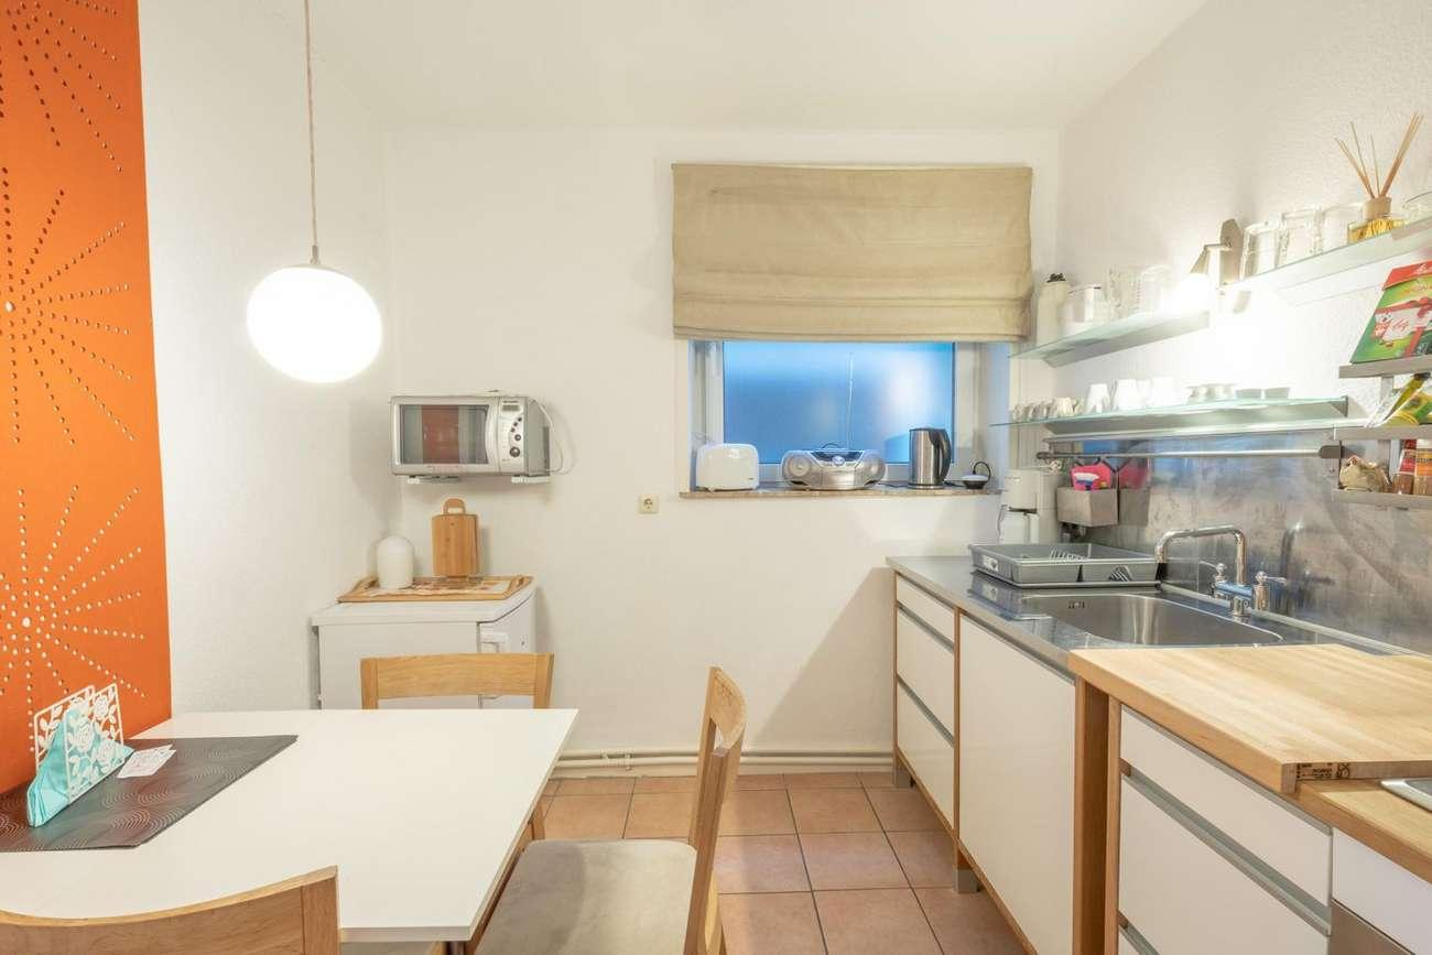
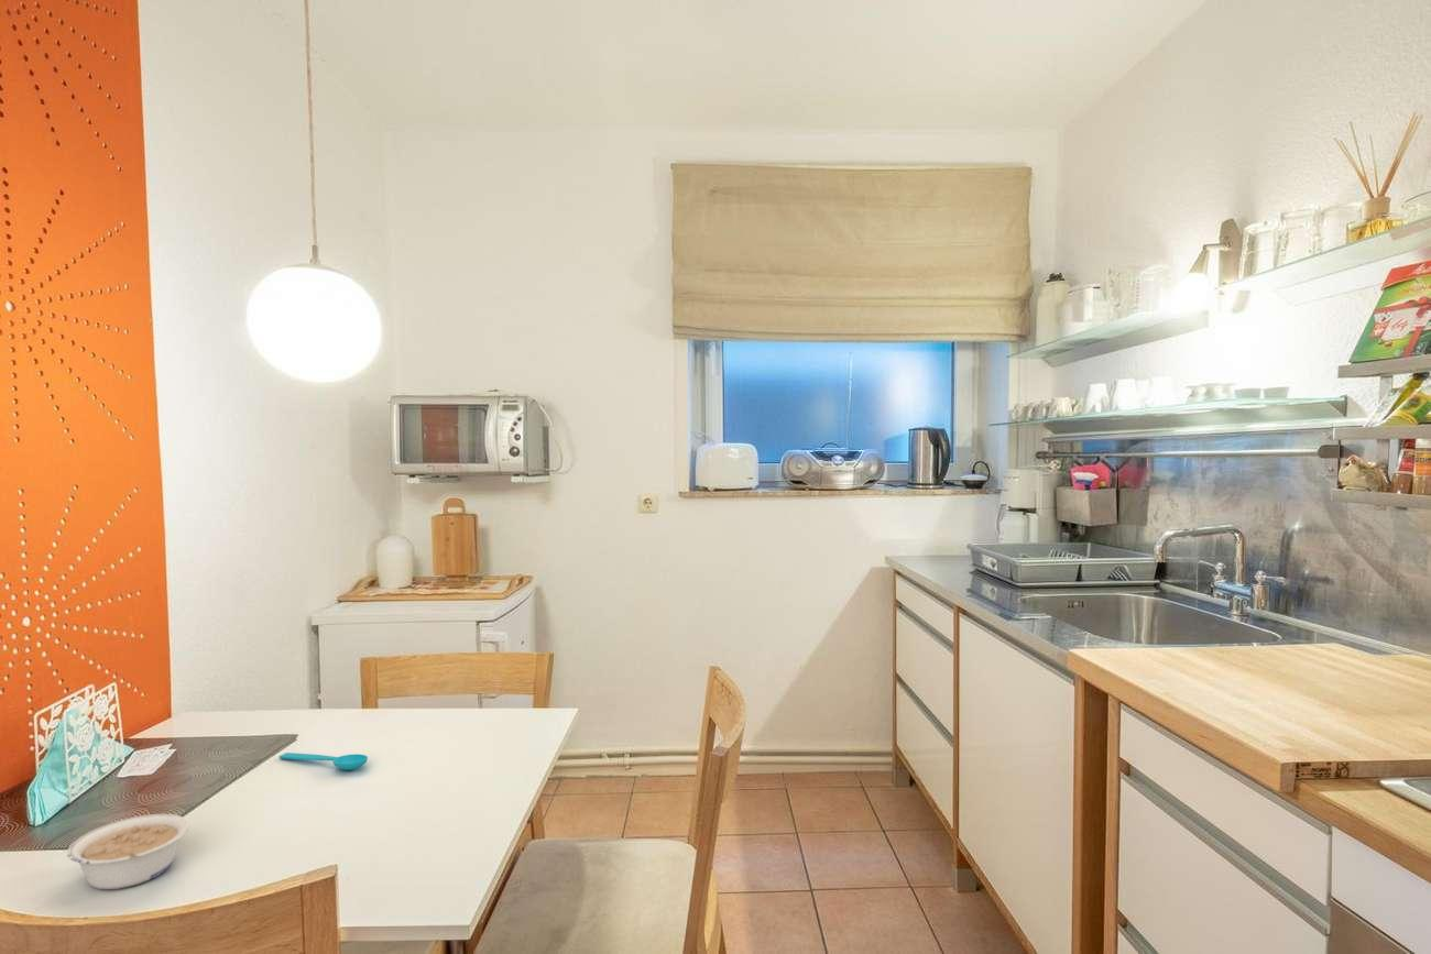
+ legume [66,813,190,890]
+ spoon [277,752,369,771]
